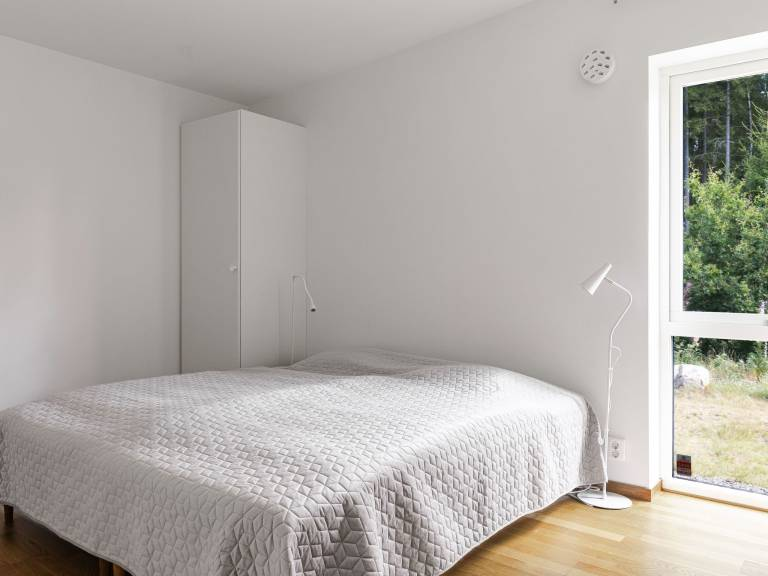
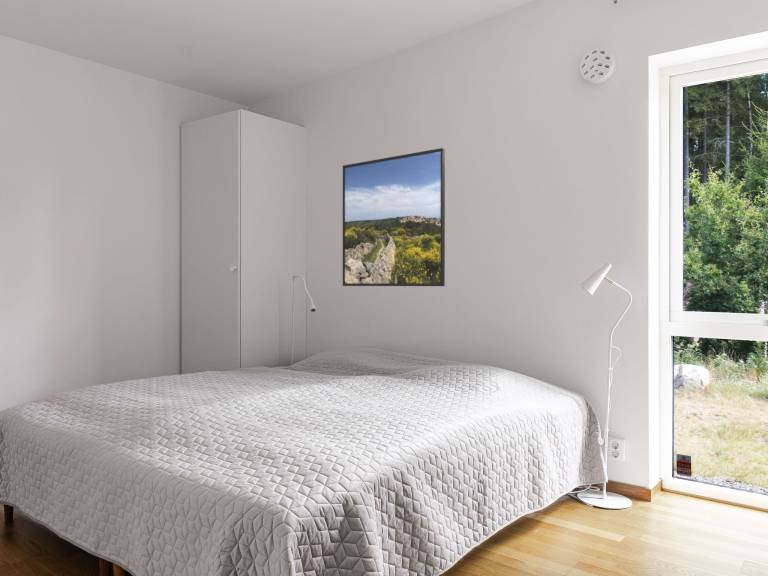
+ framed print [342,147,446,287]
